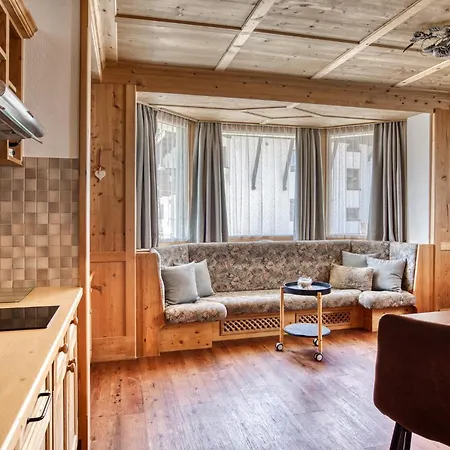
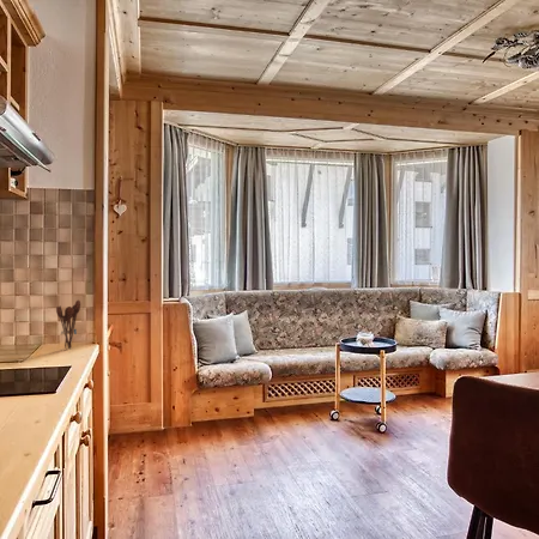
+ utensil holder [55,299,81,350]
